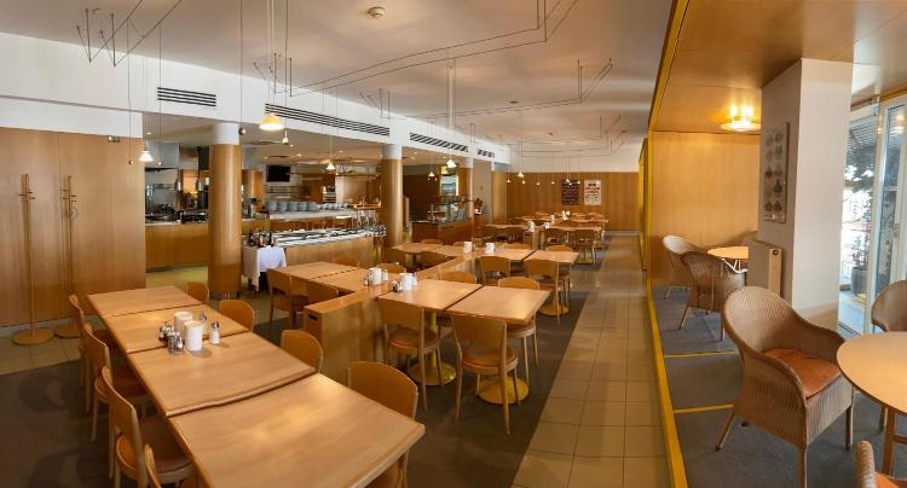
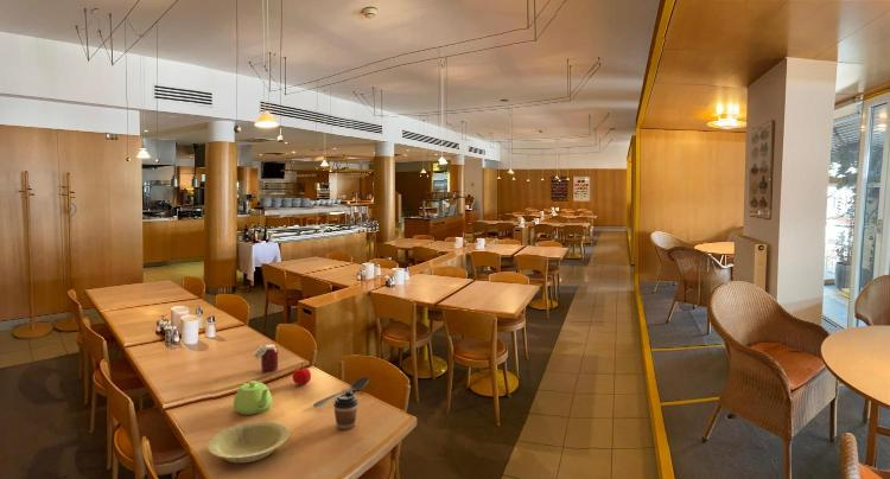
+ coffee cup [332,391,360,430]
+ stirrer [312,376,370,408]
+ teapot [233,379,273,416]
+ fruit [291,362,312,387]
+ jar [252,344,279,372]
+ bowl [206,421,291,464]
